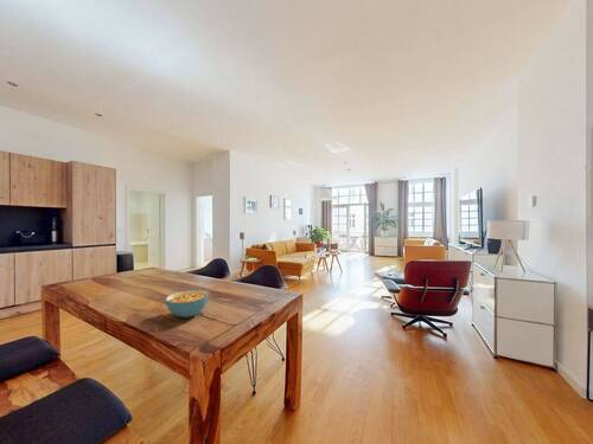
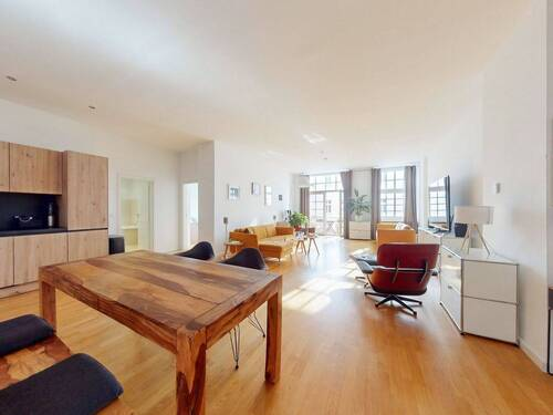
- cereal bowl [165,289,210,318]
